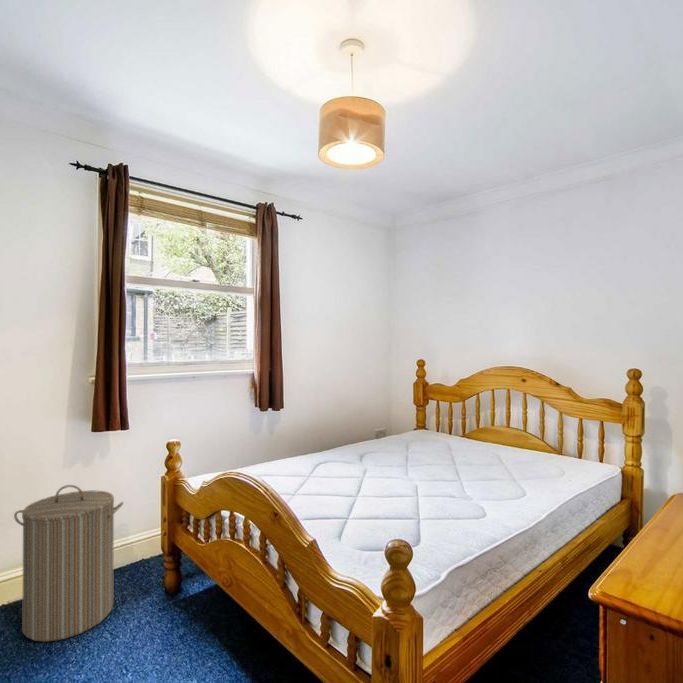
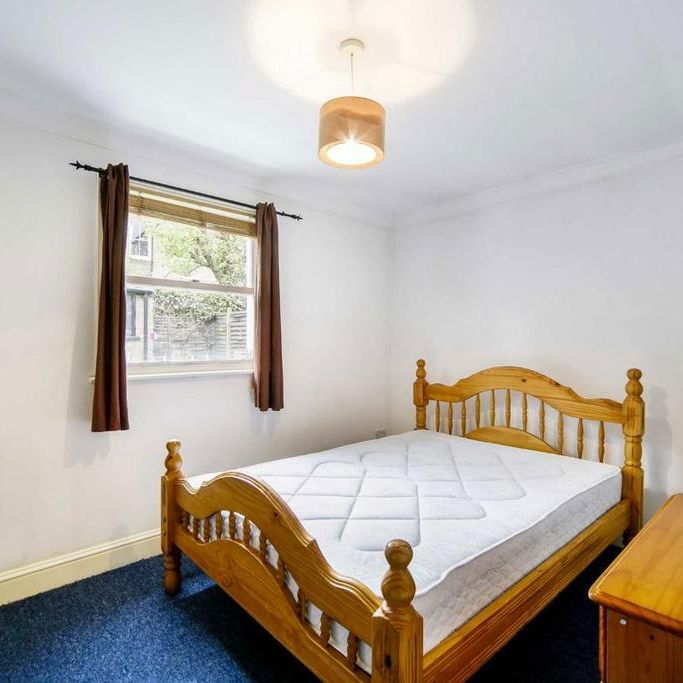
- laundry hamper [13,484,125,643]
